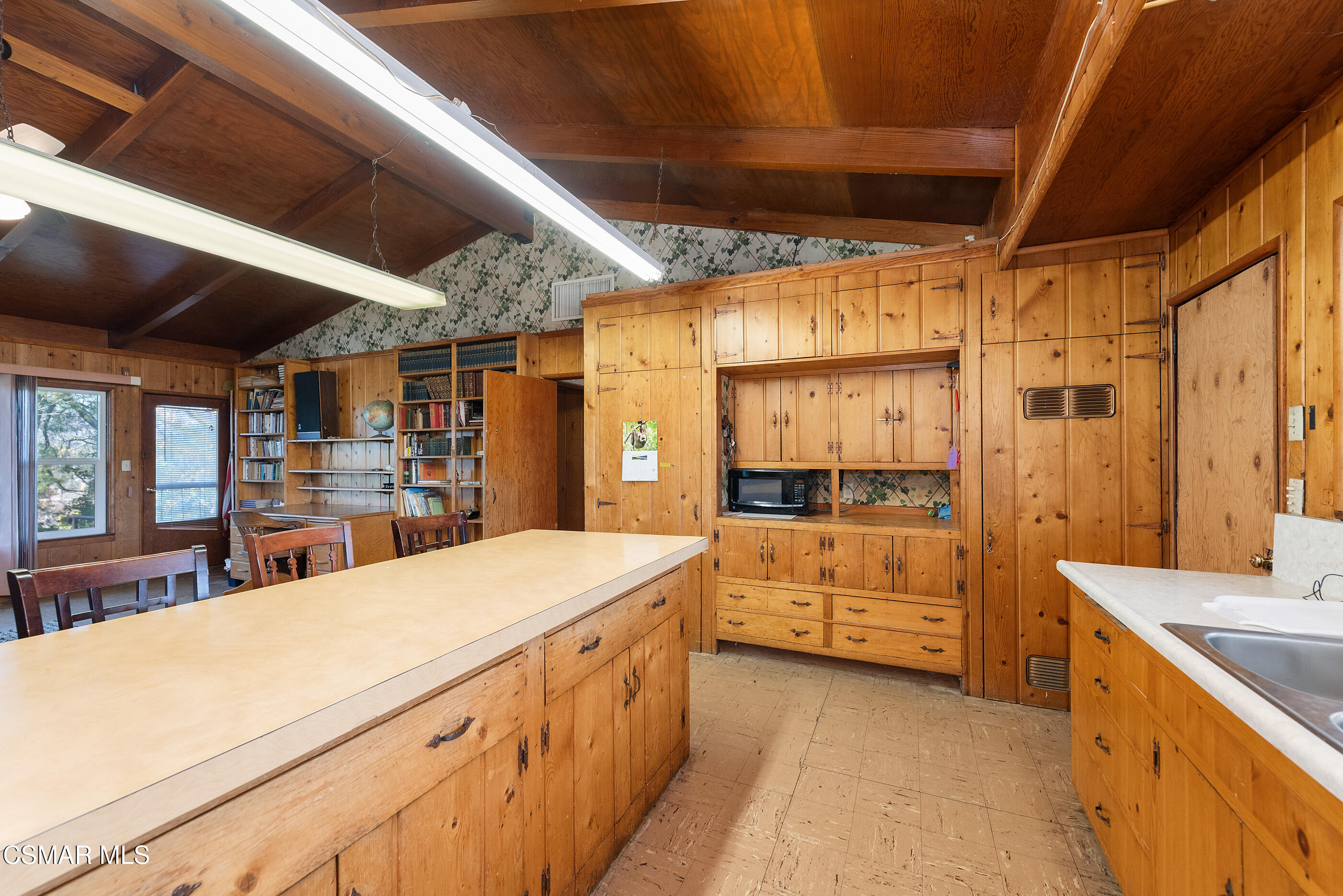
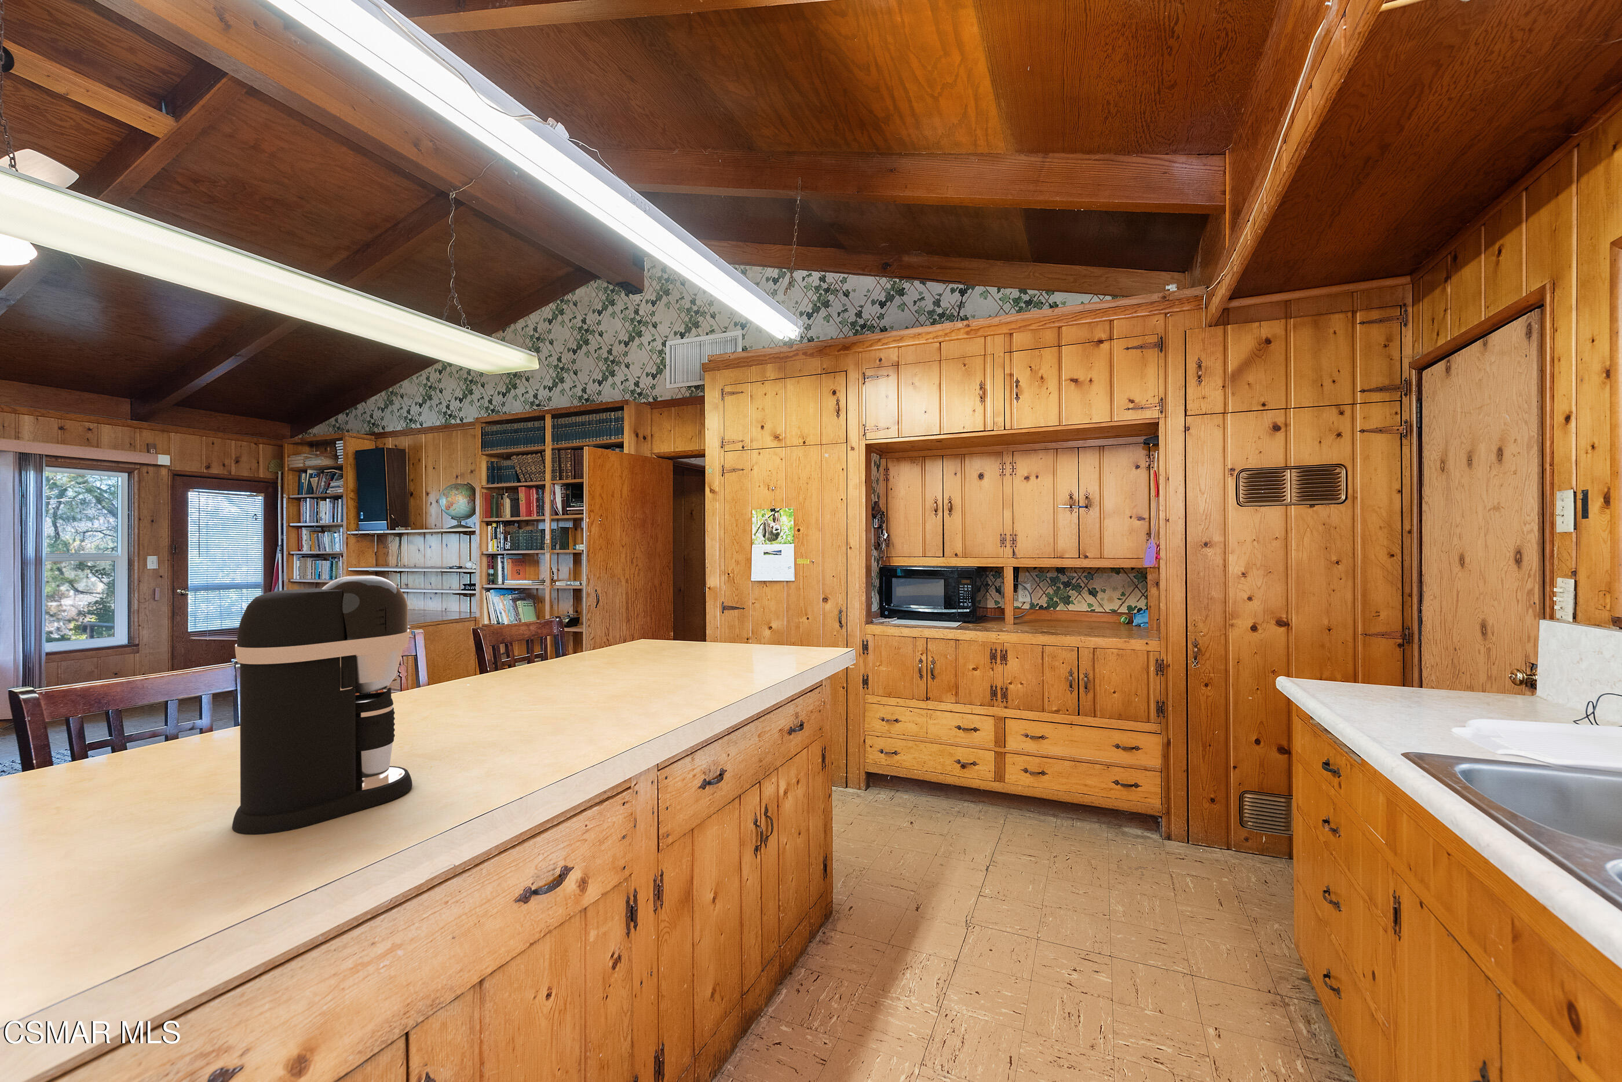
+ coffee maker [232,575,413,836]
